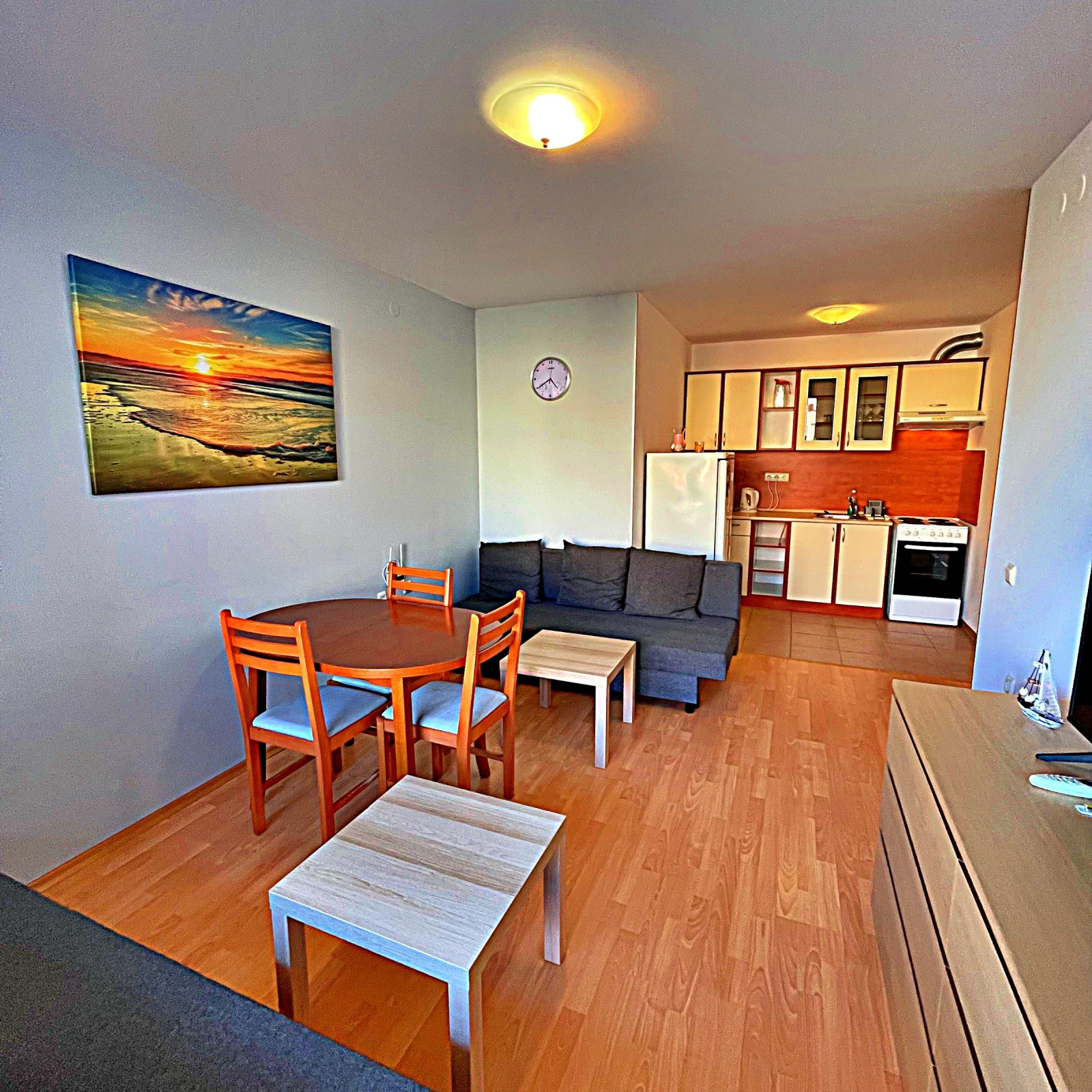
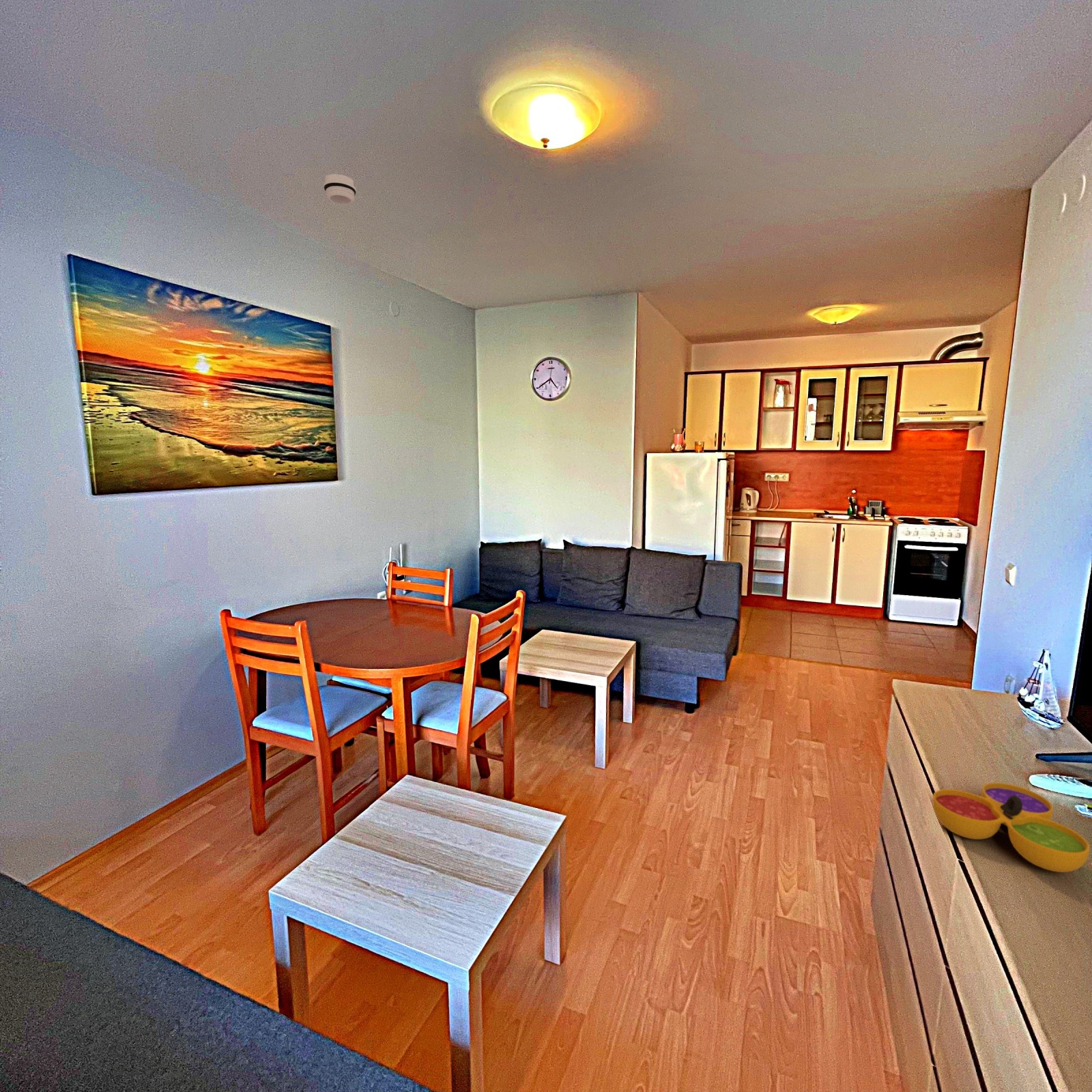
+ decorative bowl [932,782,1090,873]
+ smoke detector [323,173,357,205]
